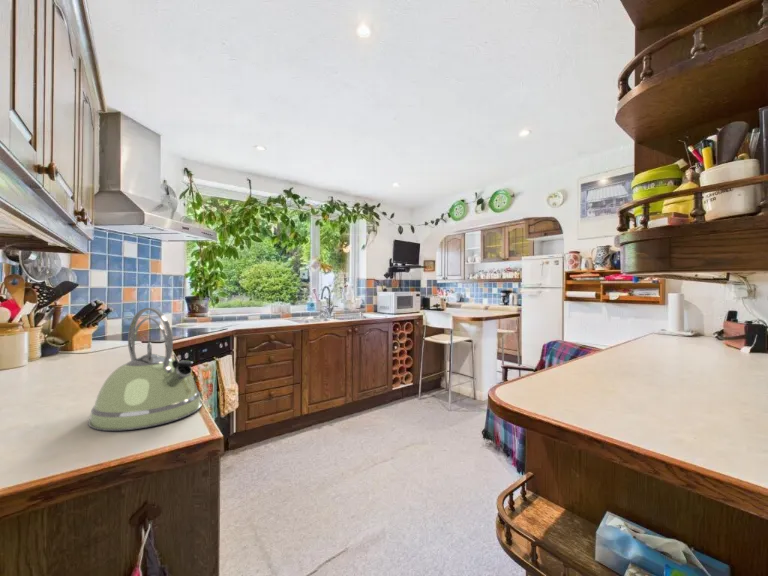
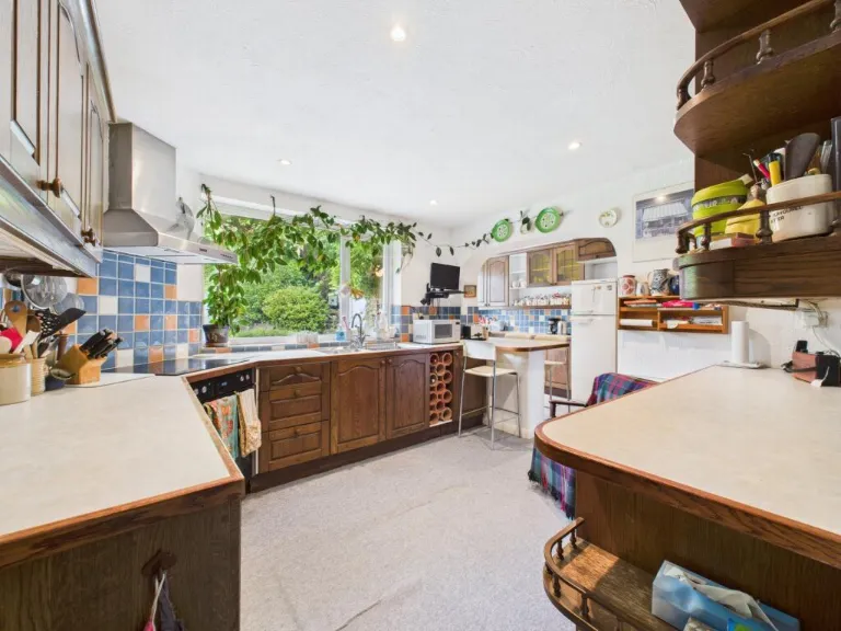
- kettle [87,307,203,432]
